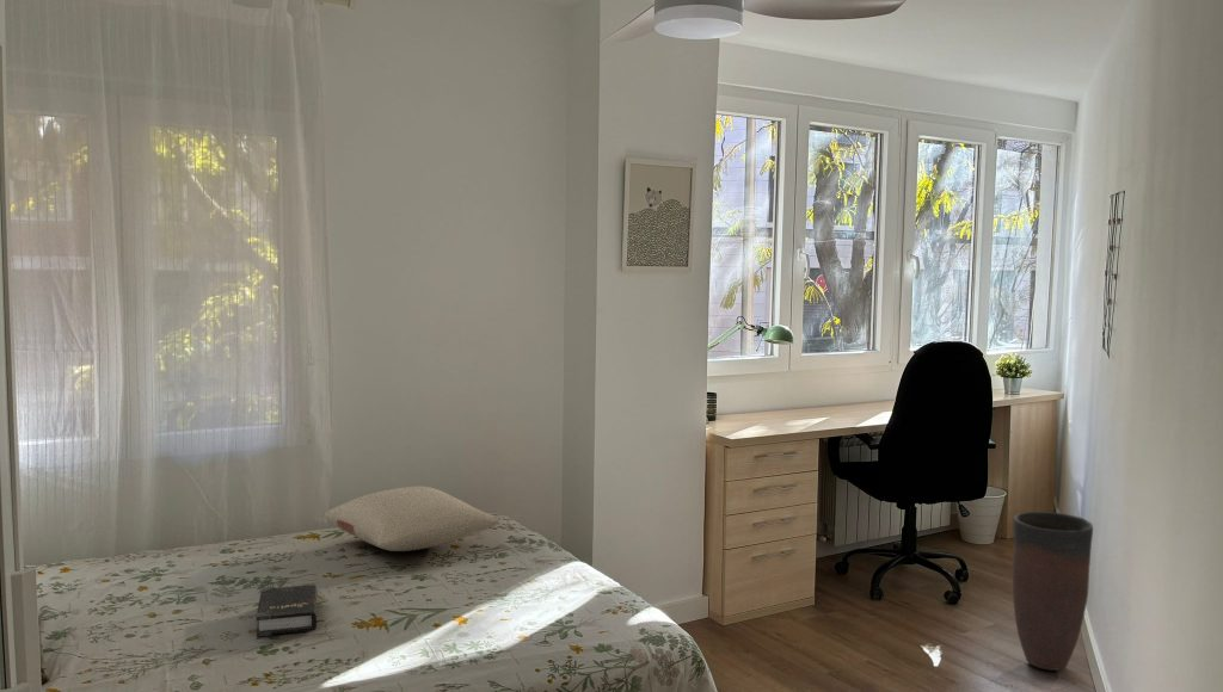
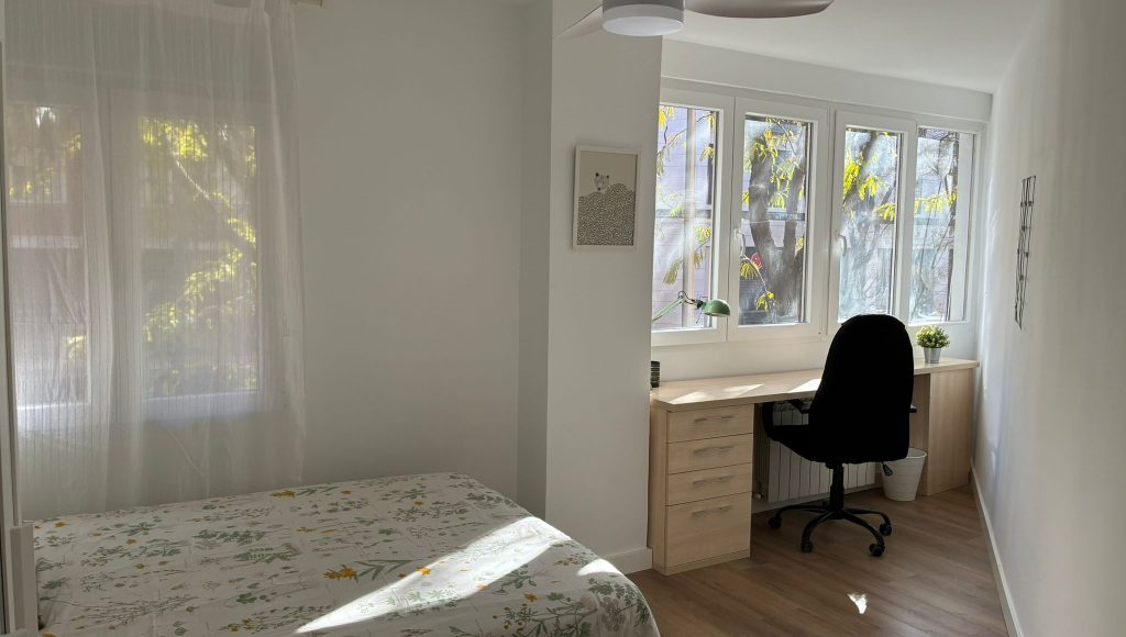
- pillow [324,486,502,552]
- hardback book [254,583,319,638]
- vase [1012,511,1094,672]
